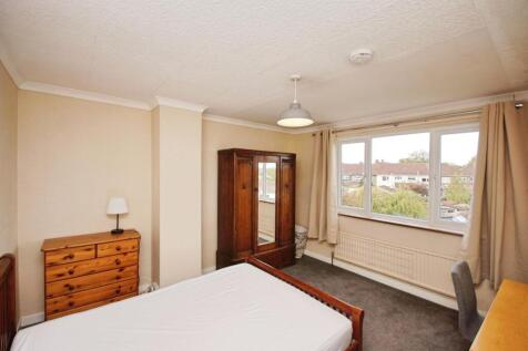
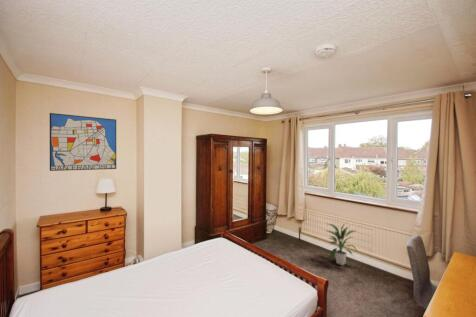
+ wall art [49,112,117,172]
+ indoor plant [323,222,359,266]
